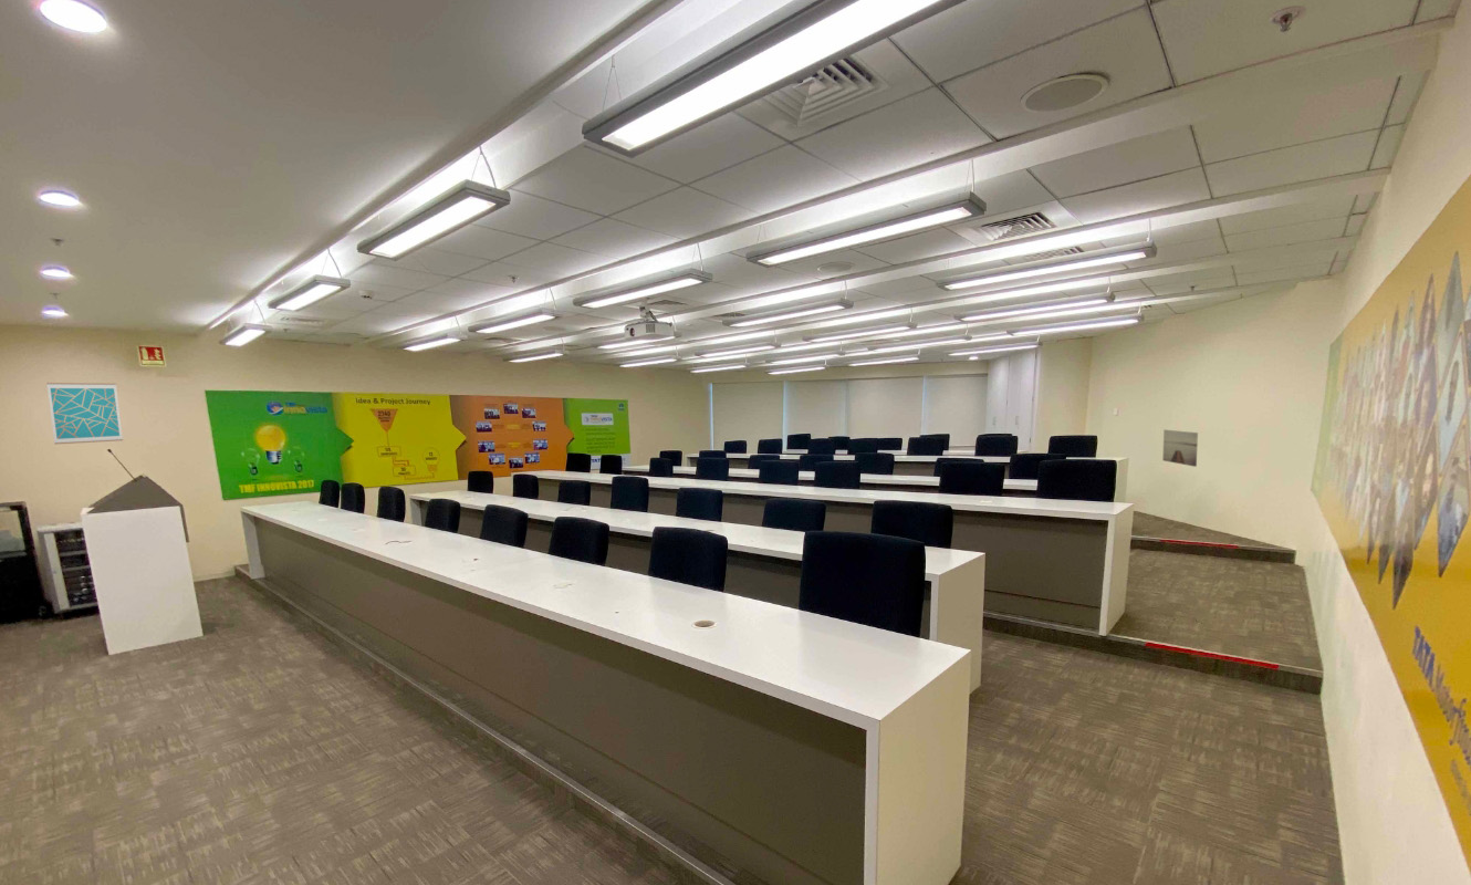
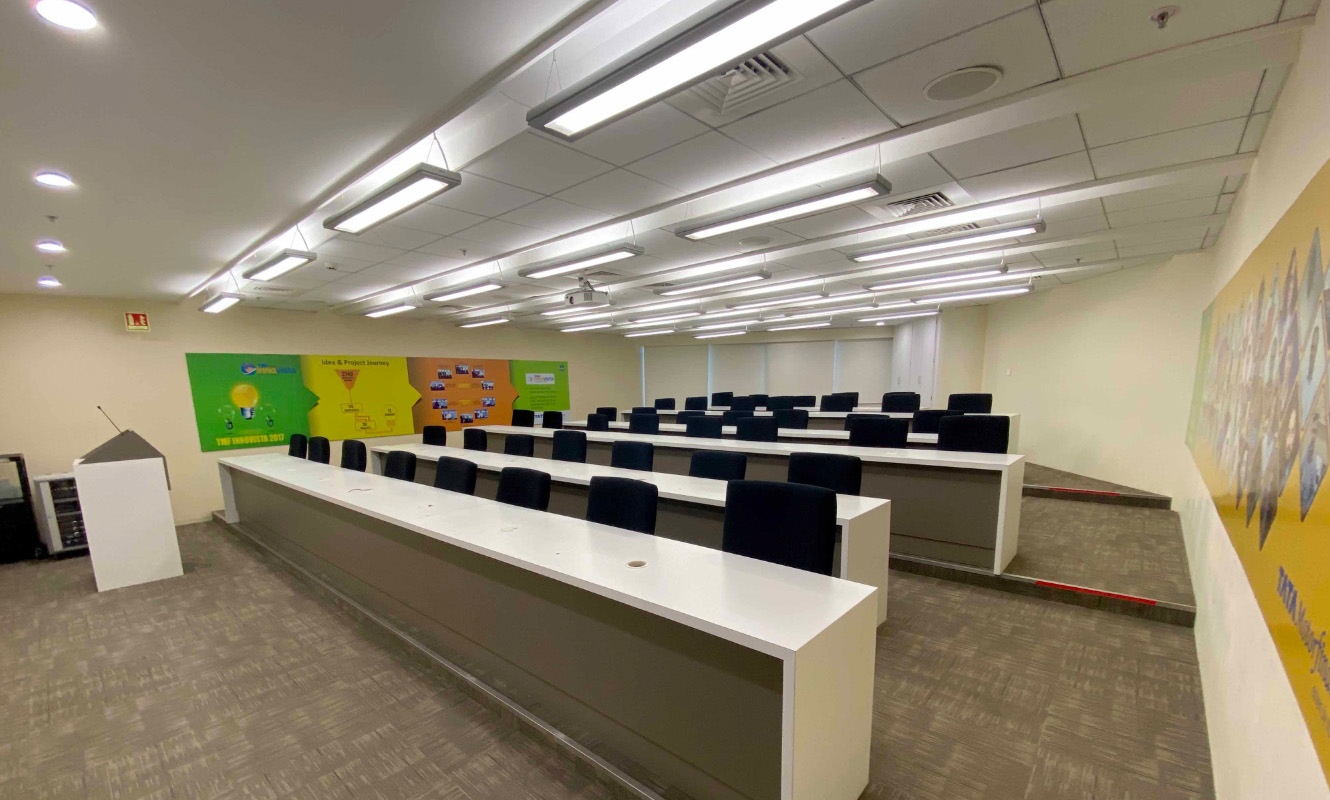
- wall art [1161,428,1199,468]
- wall art [45,382,124,446]
